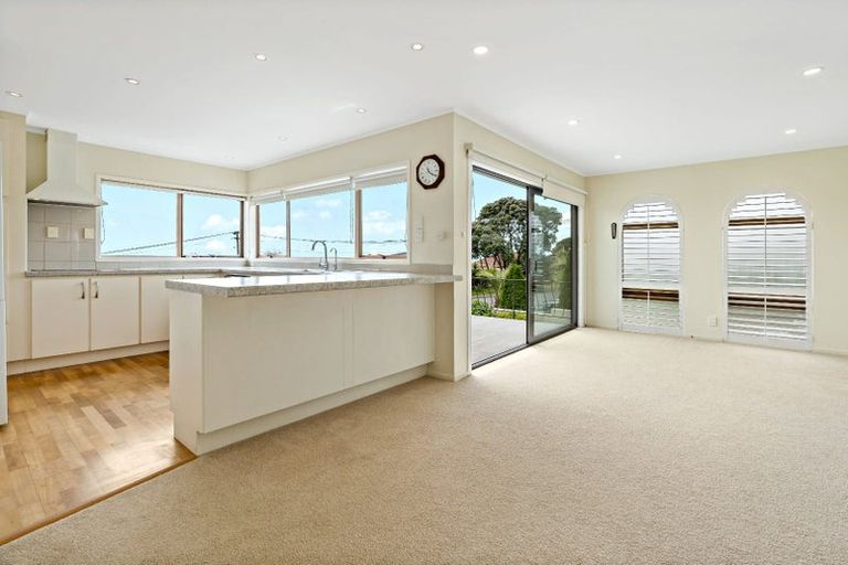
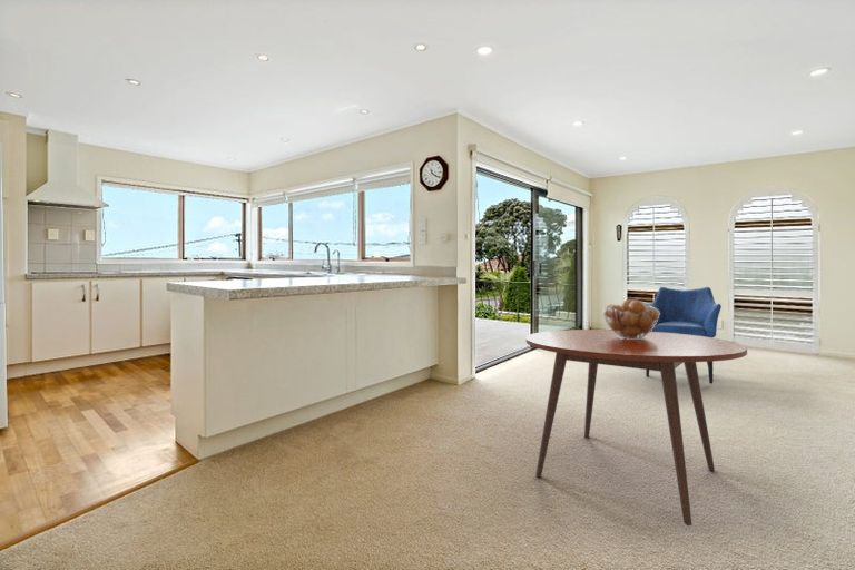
+ fruit basket [602,298,660,340]
+ armchair [642,286,723,385]
+ dining table [525,328,748,527]
